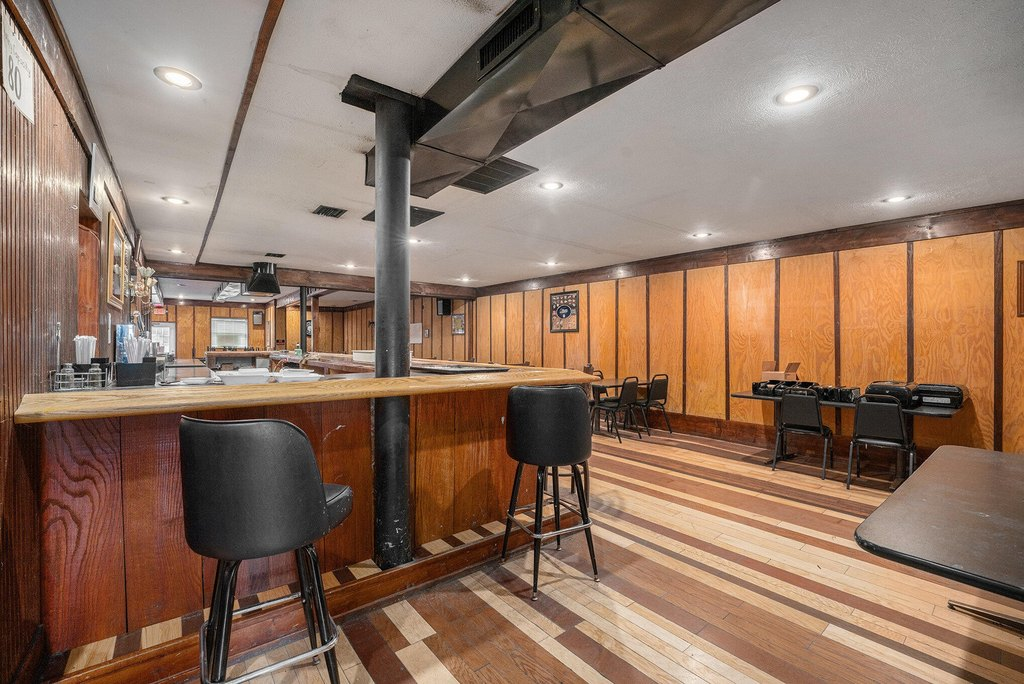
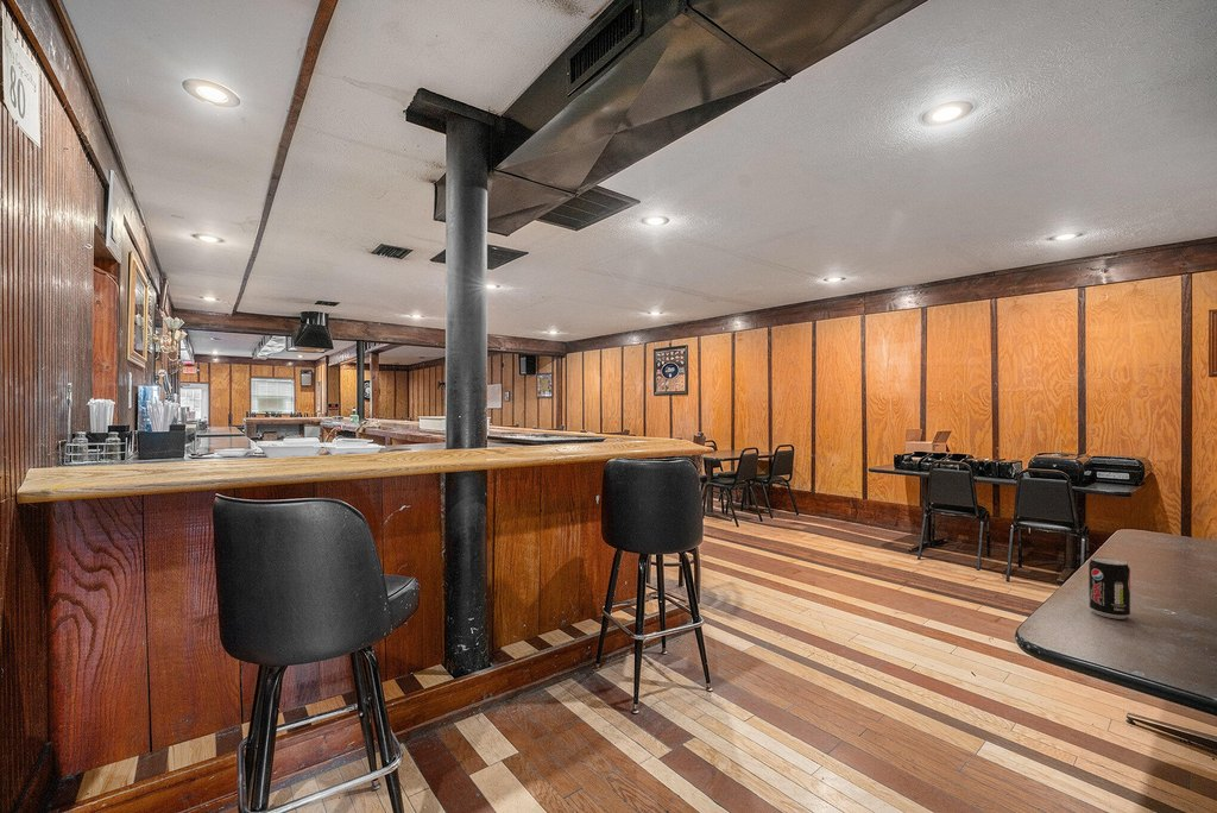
+ beverage can [1087,555,1131,620]
